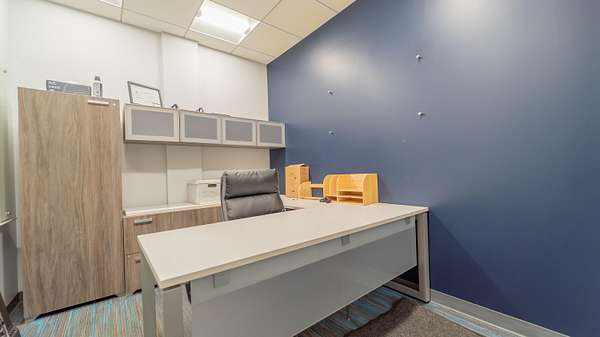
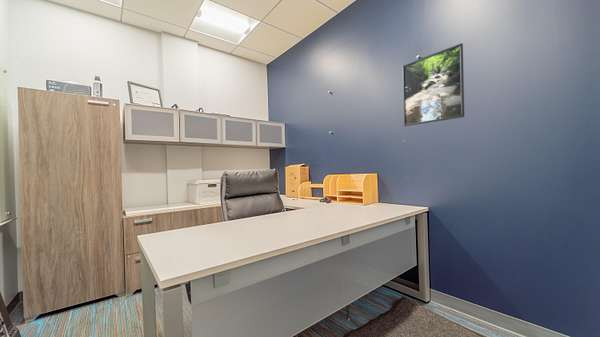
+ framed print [401,42,465,127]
